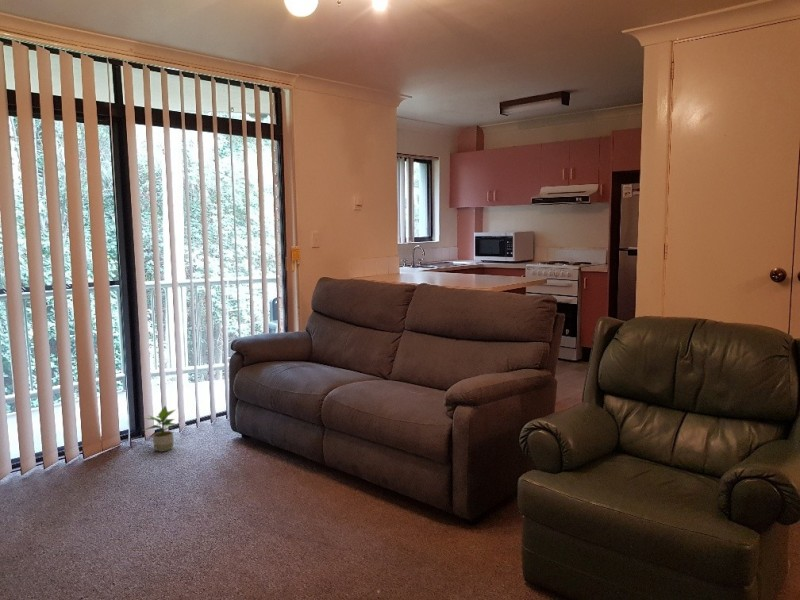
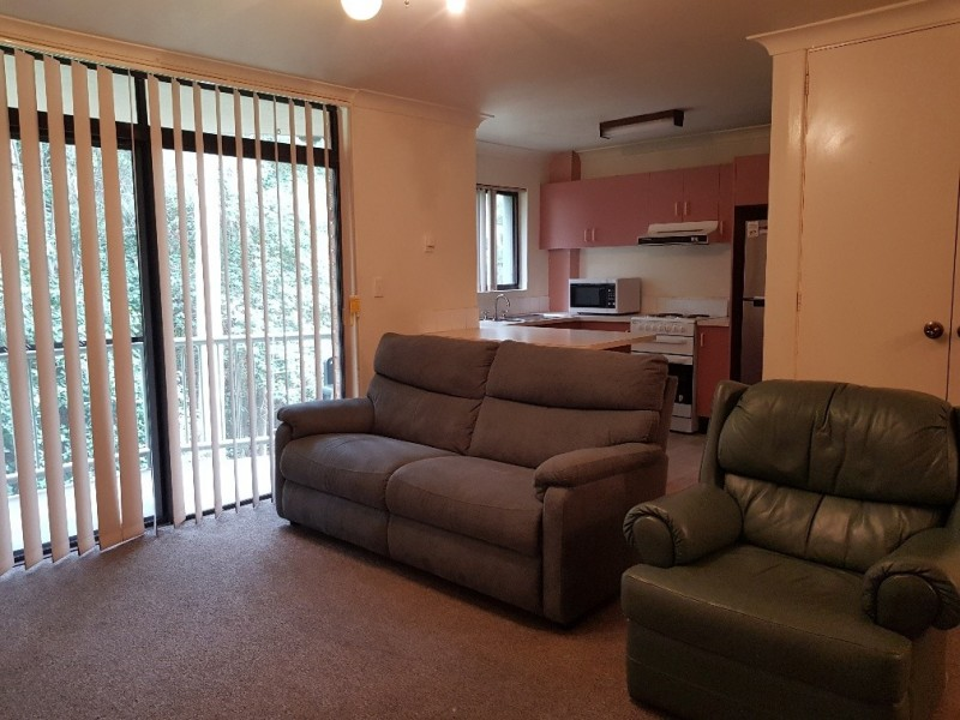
- potted plant [143,404,177,453]
